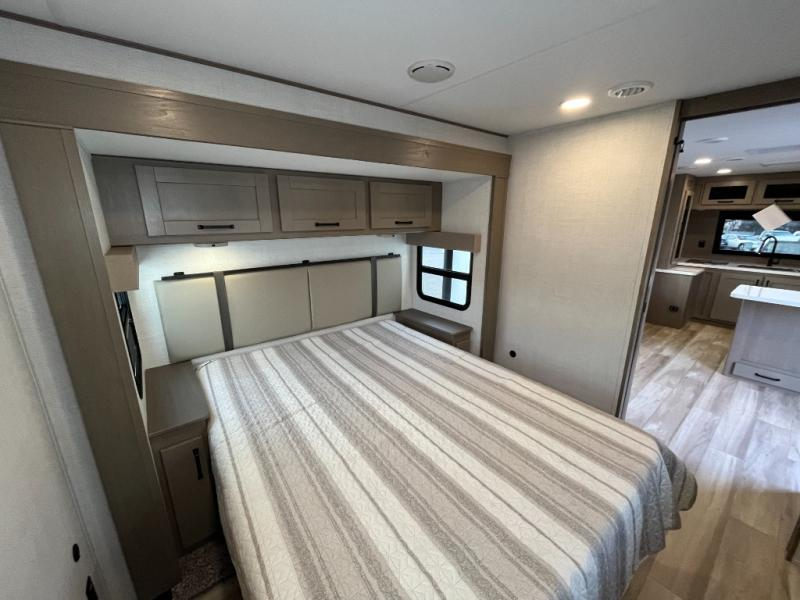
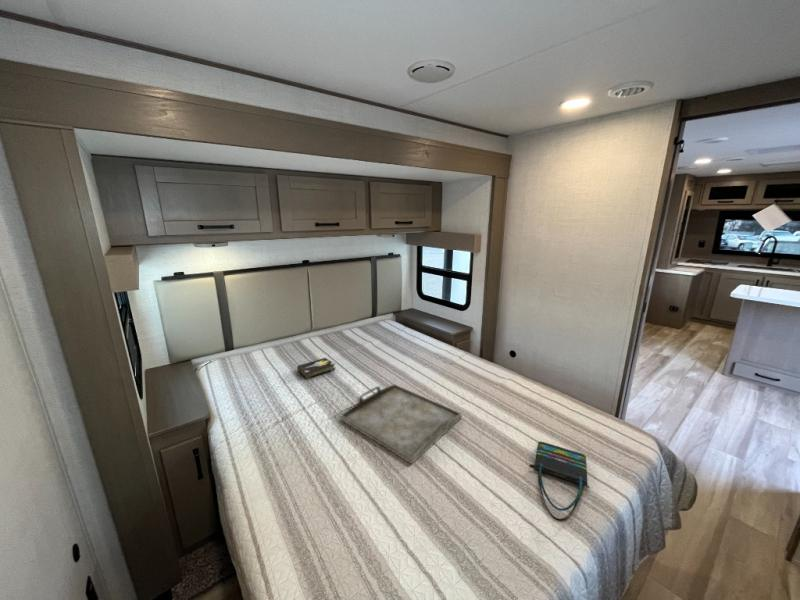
+ serving tray [340,383,463,465]
+ tote bag [529,441,592,521]
+ hardback book [295,357,336,380]
